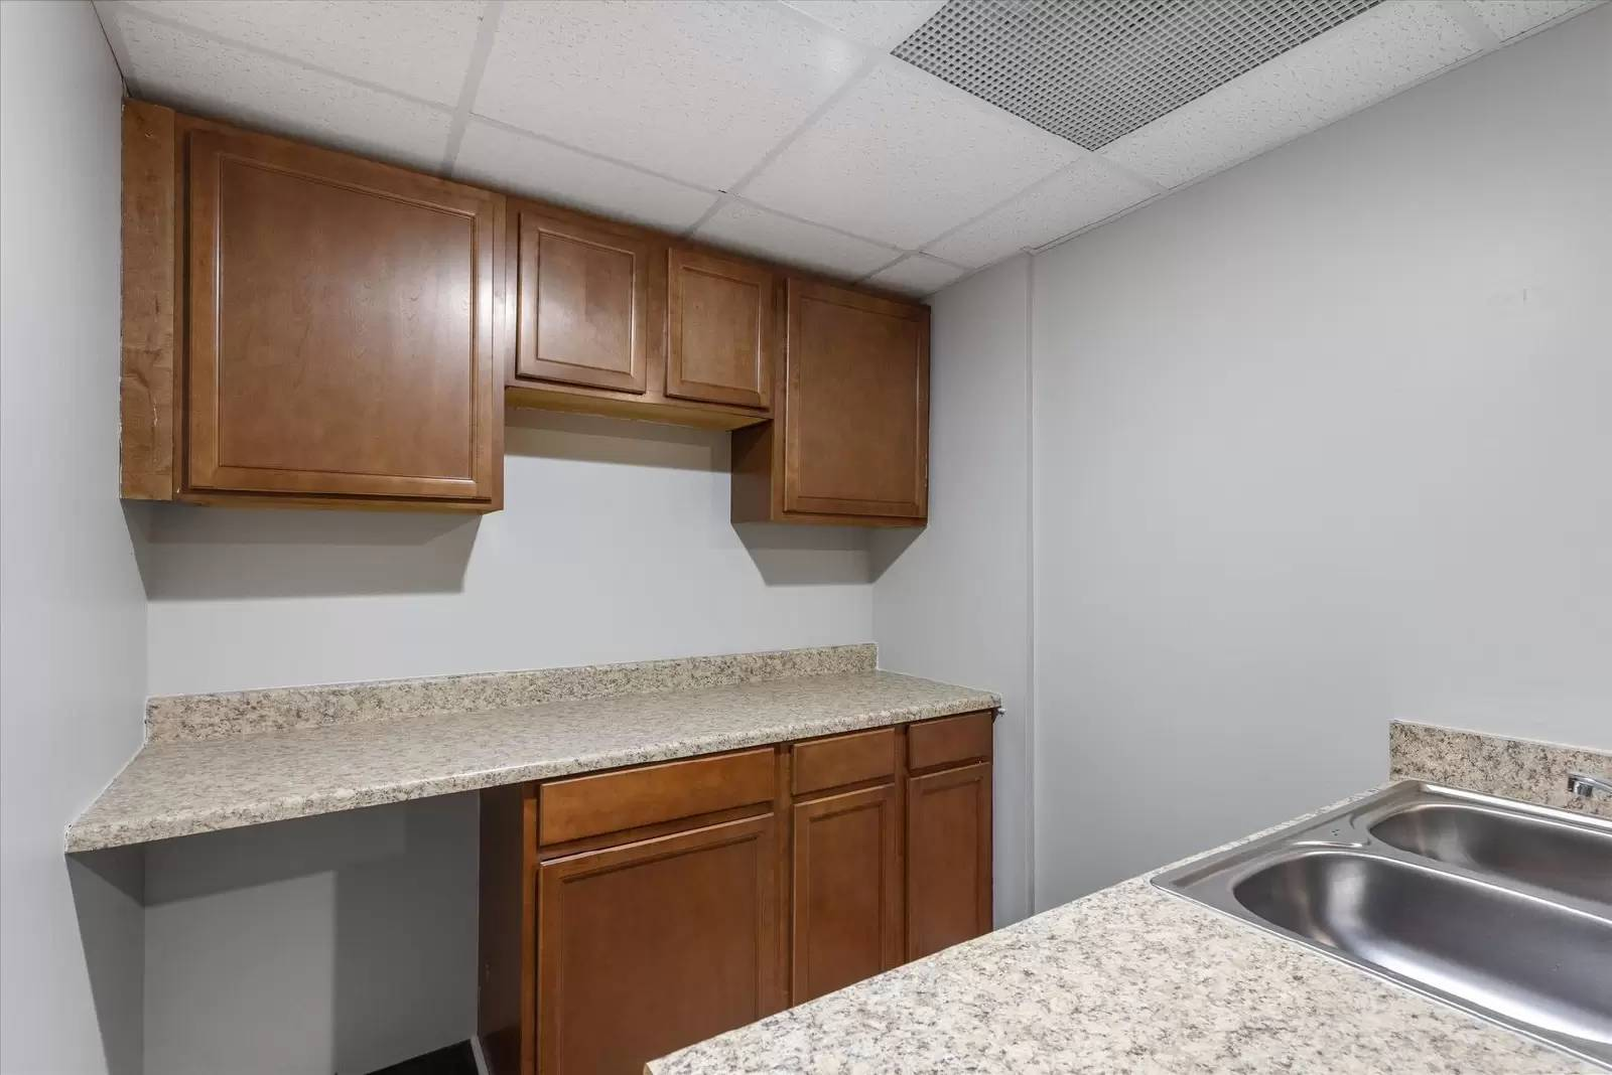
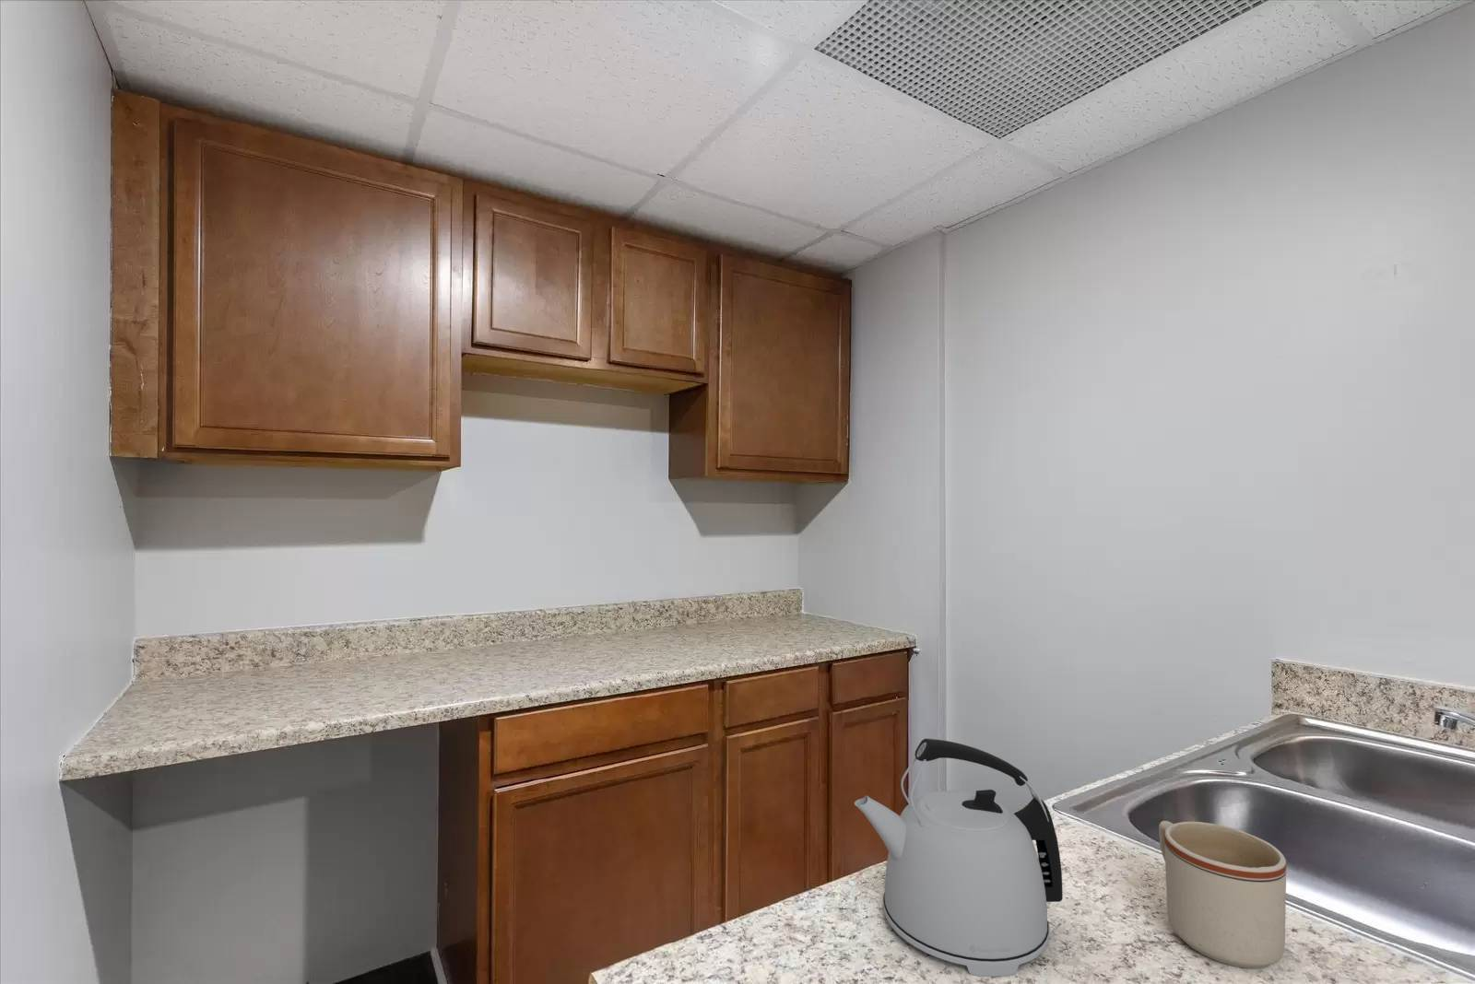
+ kettle [853,738,1064,977]
+ mug [1158,820,1287,970]
